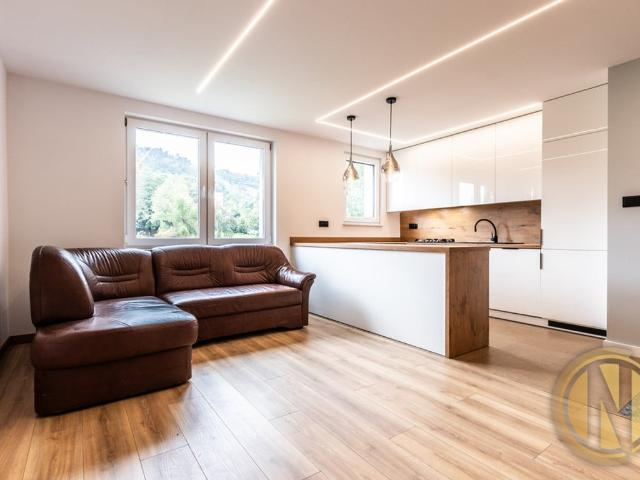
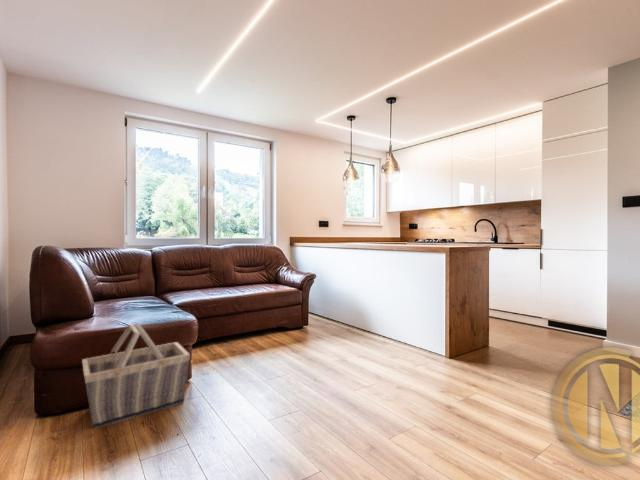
+ basket [81,322,191,430]
